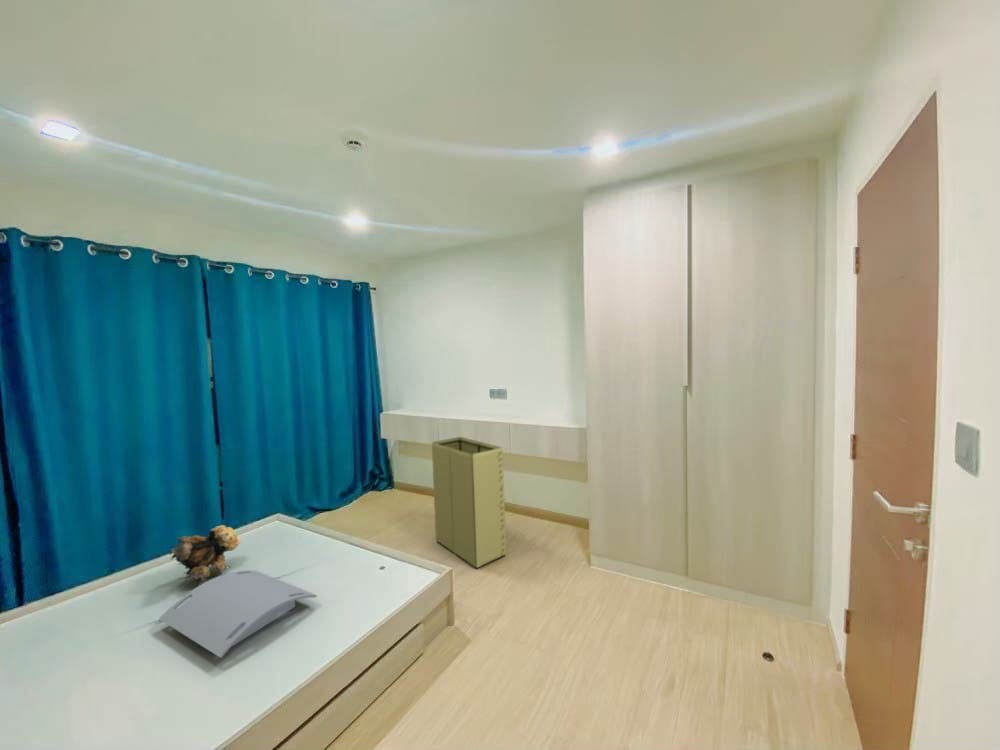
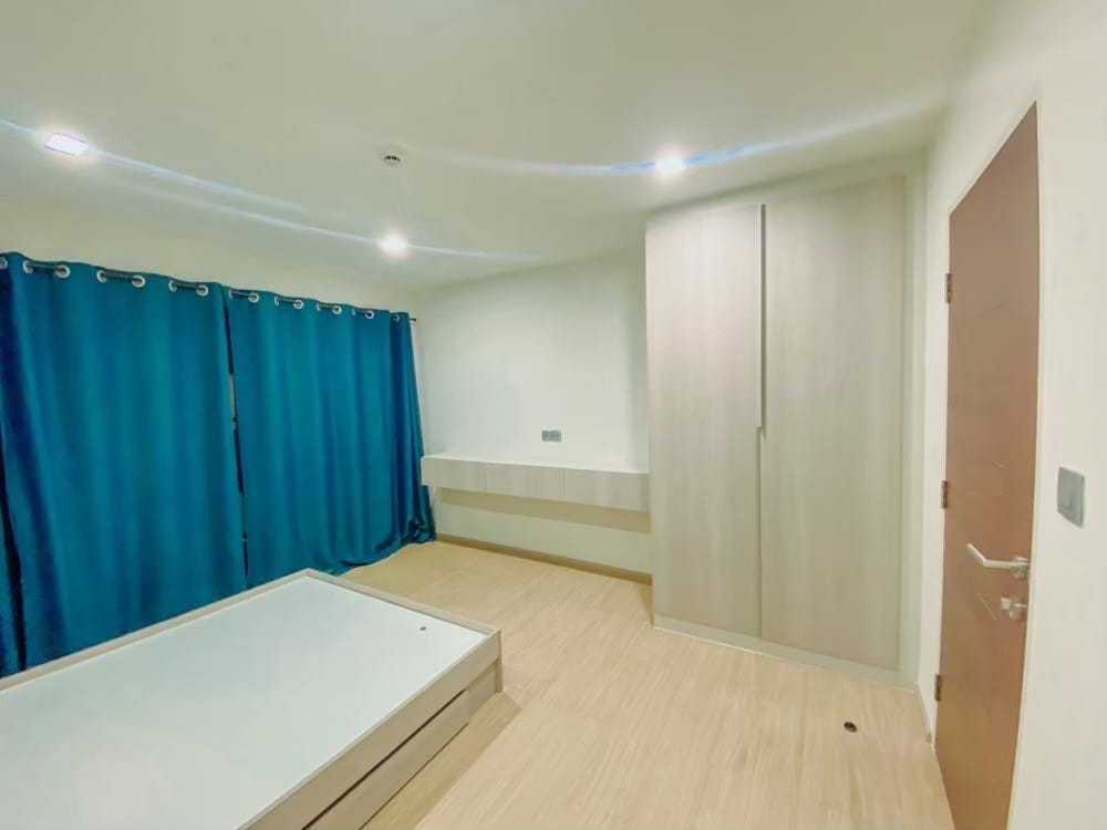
- laundry hamper [431,436,507,570]
- teddy bear [168,524,241,586]
- serving tray [158,569,318,659]
